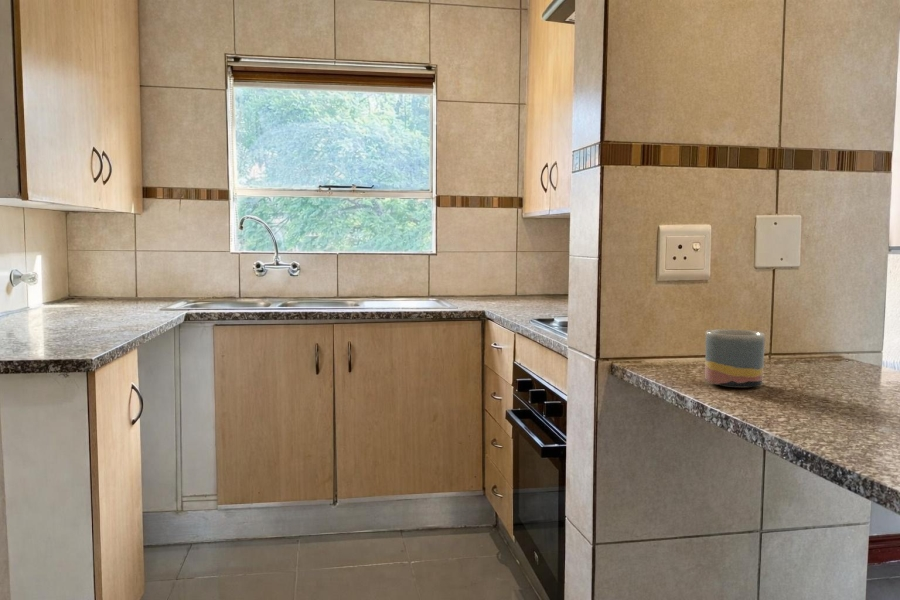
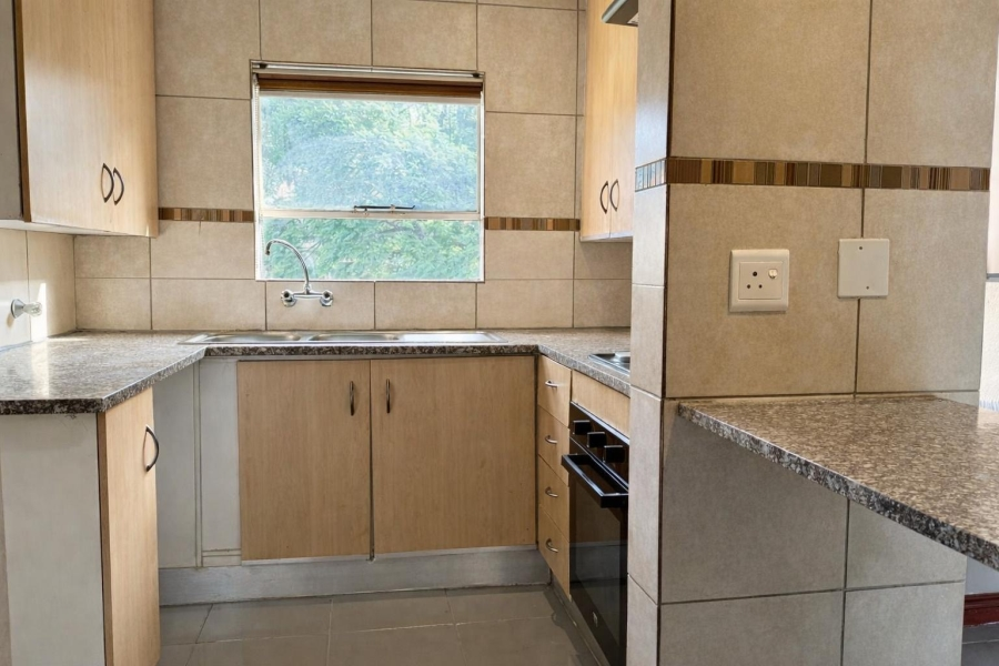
- mug [704,328,766,388]
